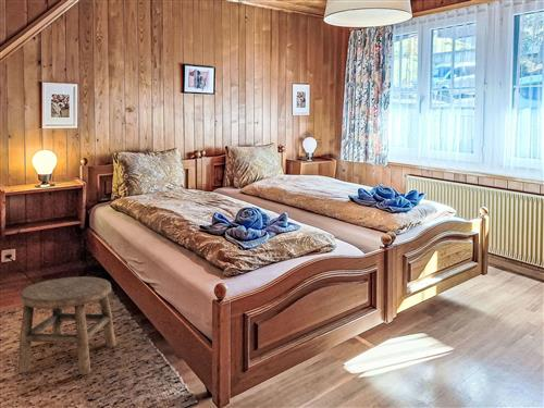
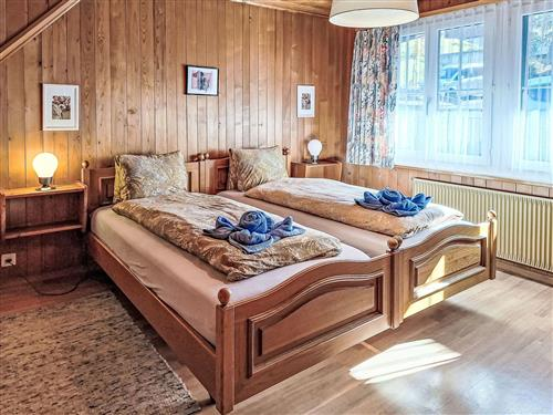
- stool [17,275,116,375]
